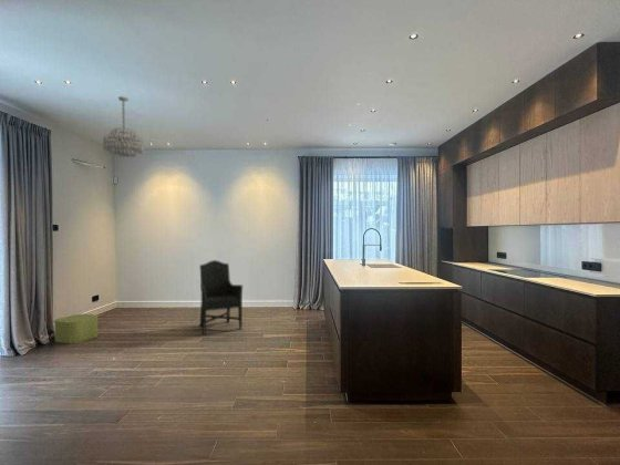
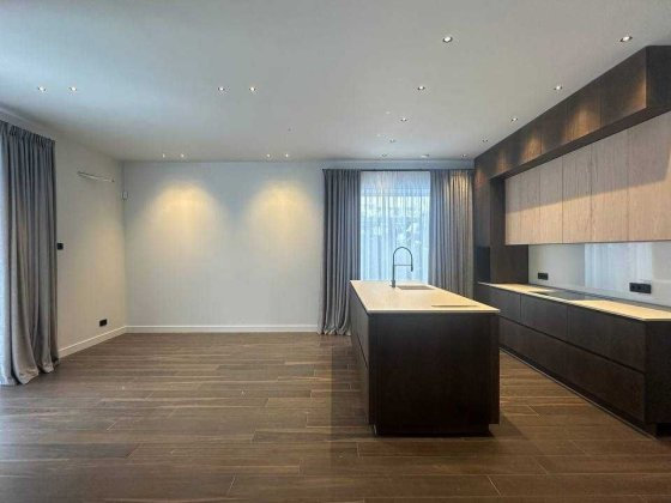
- chair [198,259,244,335]
- storage box [53,313,99,344]
- chandelier [102,95,145,158]
